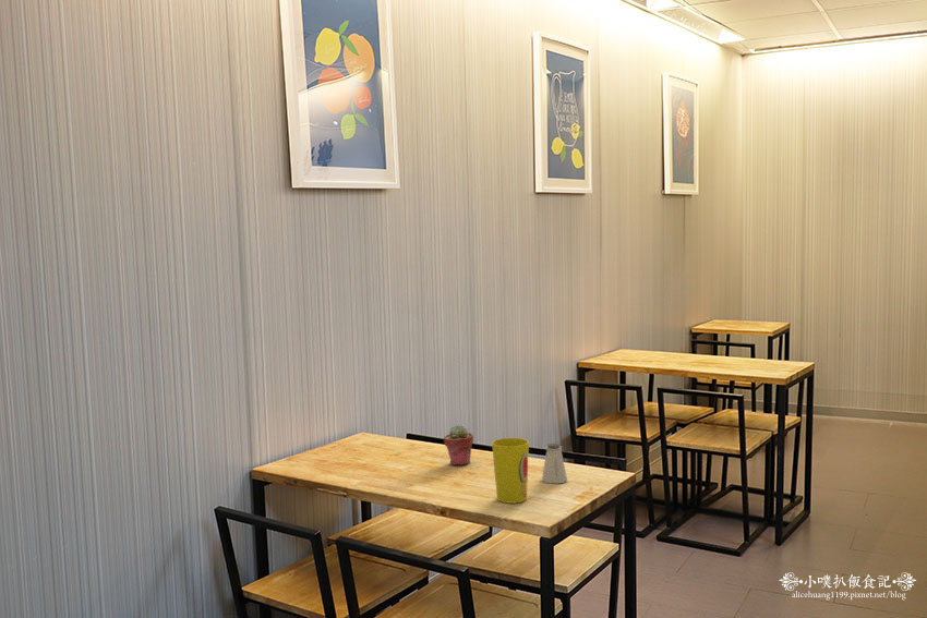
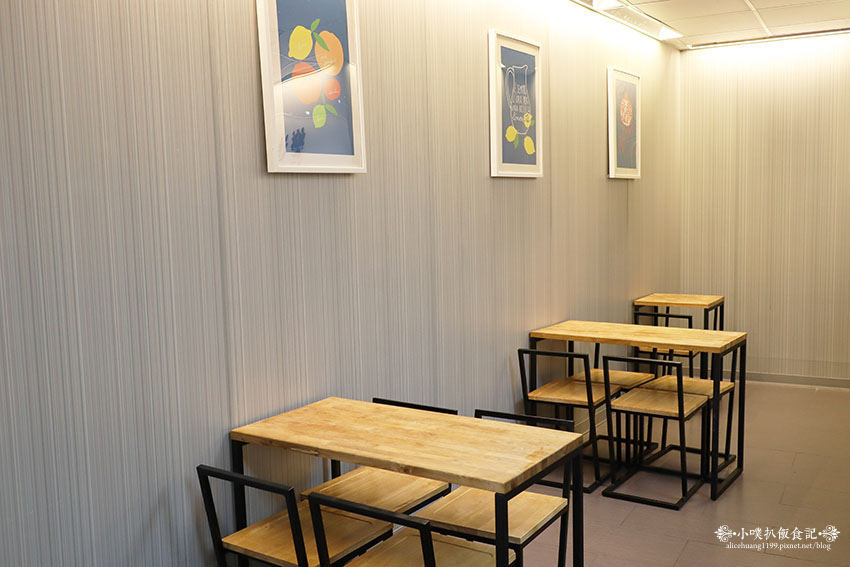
- saltshaker [541,443,568,484]
- cup [491,437,530,505]
- potted succulent [443,424,474,466]
